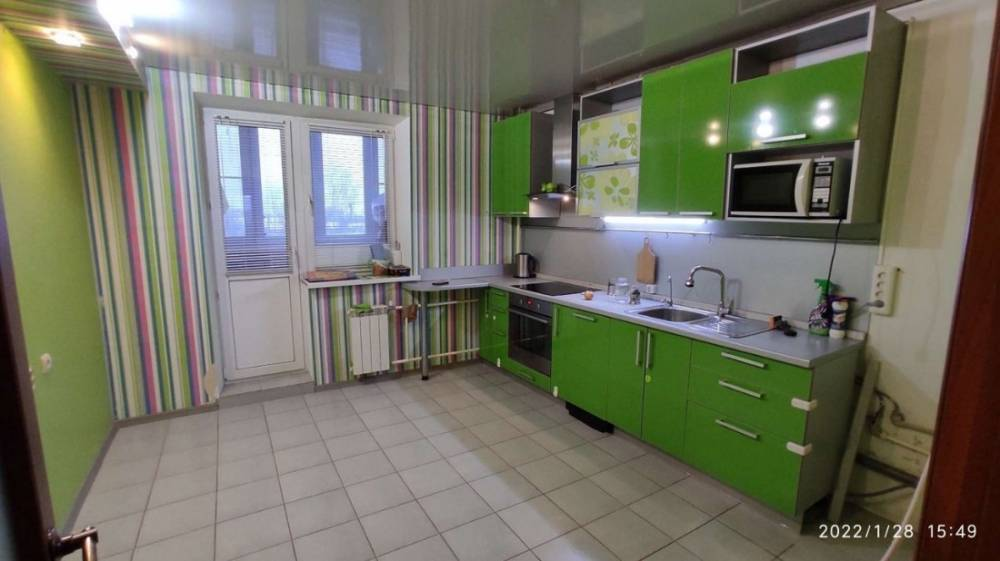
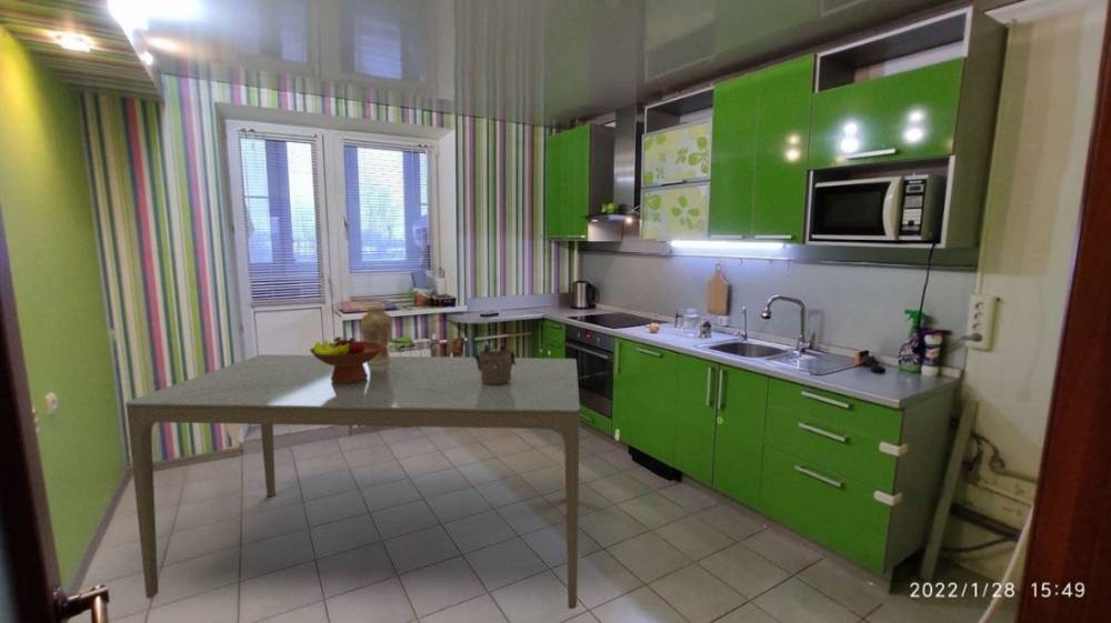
+ vase [360,305,393,364]
+ teapot [471,343,517,384]
+ dining table [124,353,581,610]
+ fruit bowl [309,335,384,384]
